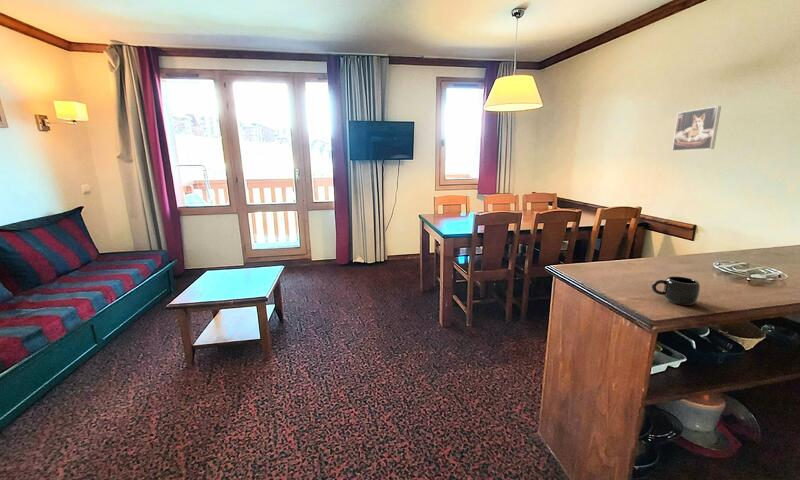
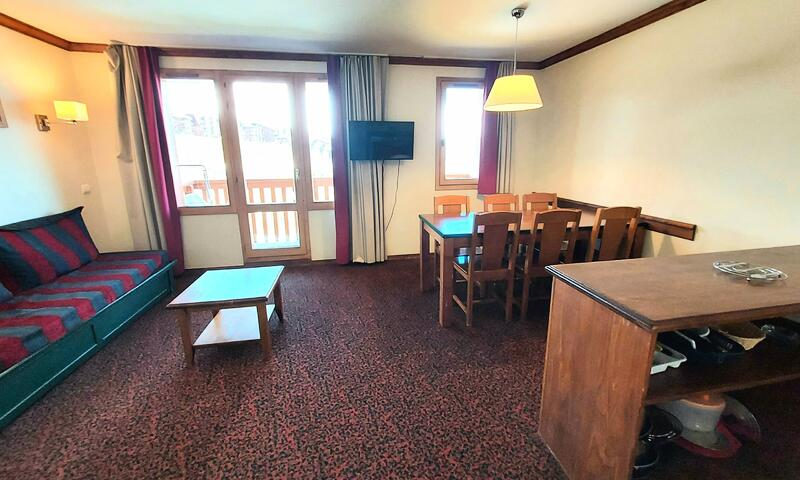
- mug [651,275,701,306]
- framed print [671,105,722,152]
